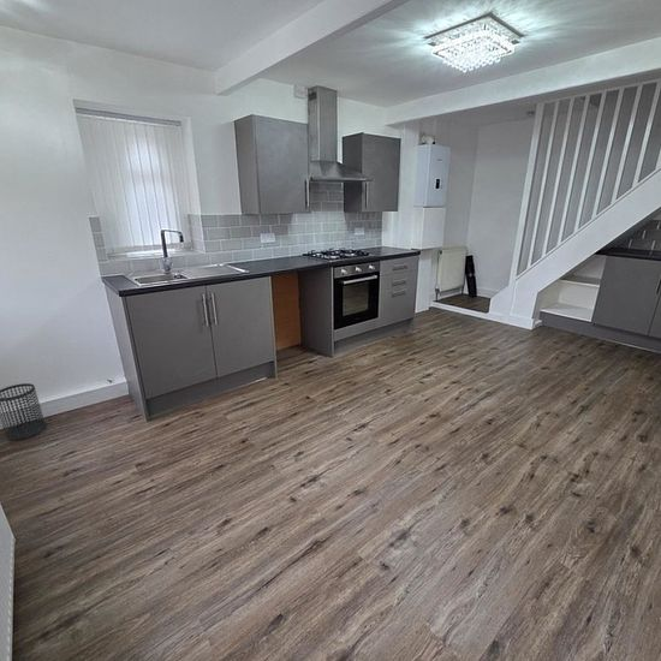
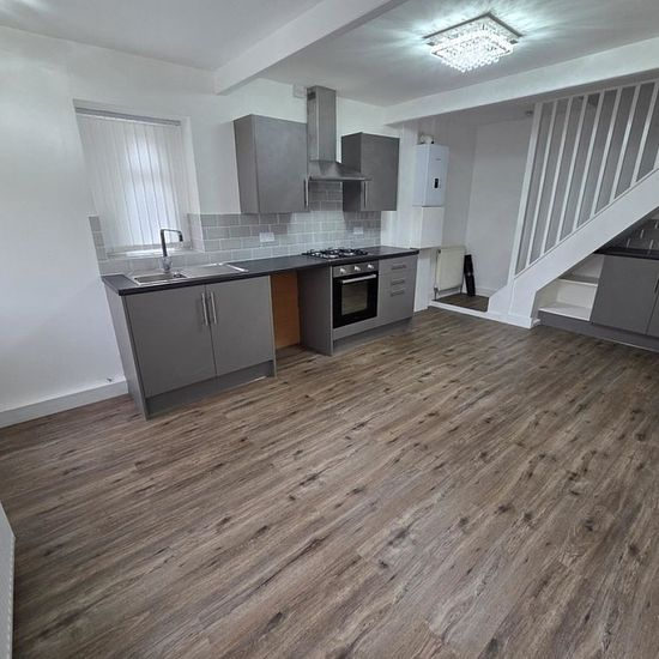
- wastebasket [0,382,47,441]
